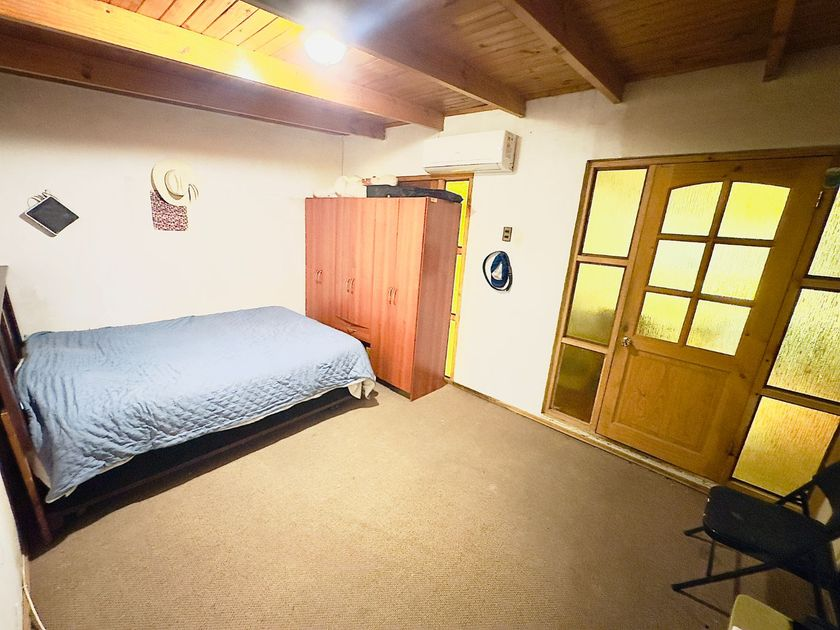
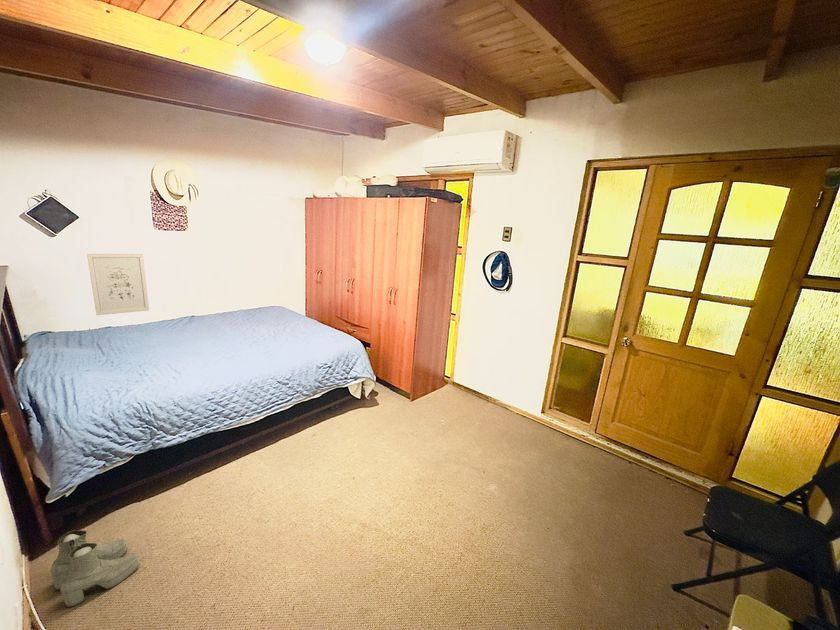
+ boots [50,529,140,608]
+ wall art [86,253,150,316]
